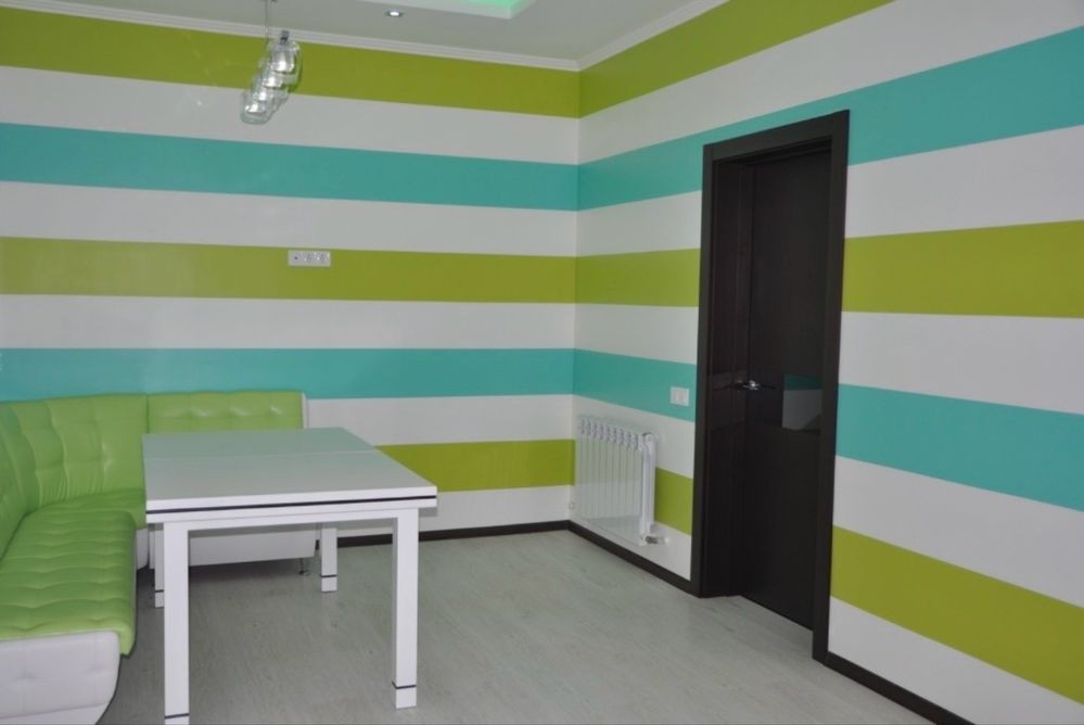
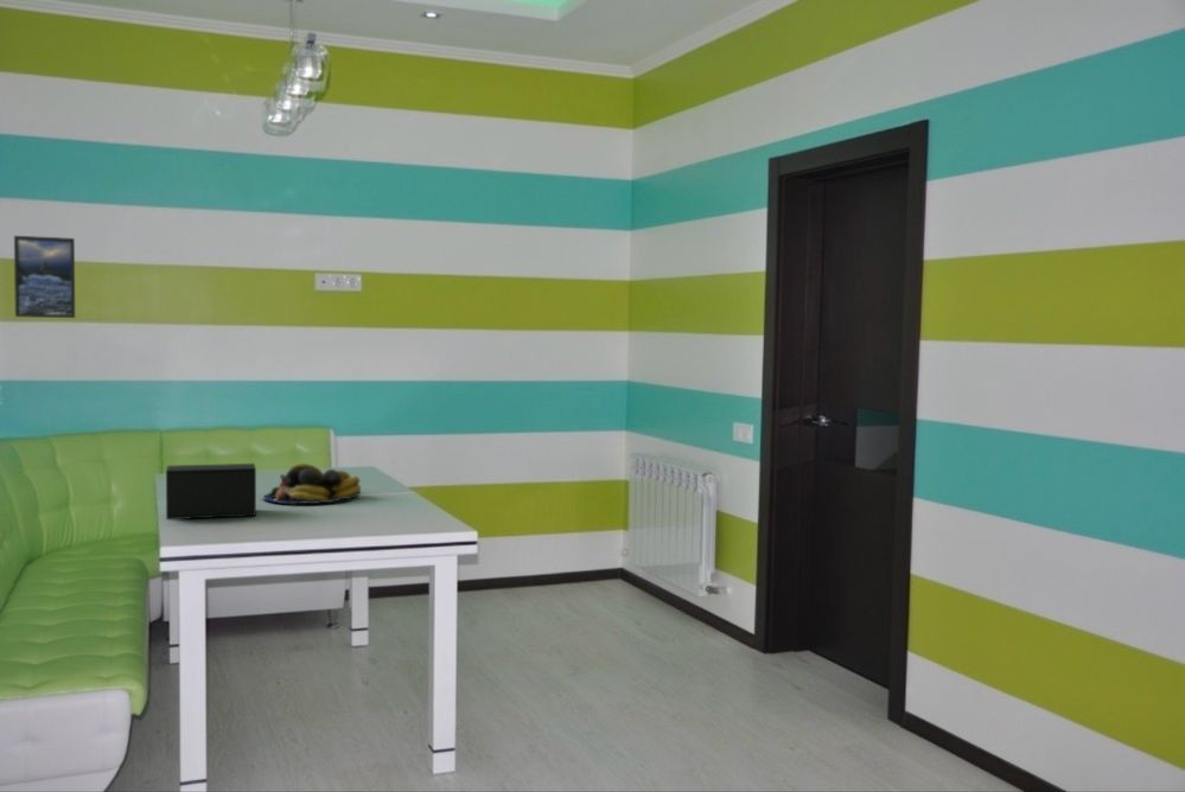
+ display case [165,462,257,520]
+ fruit bowl [262,462,362,505]
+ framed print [13,235,76,319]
